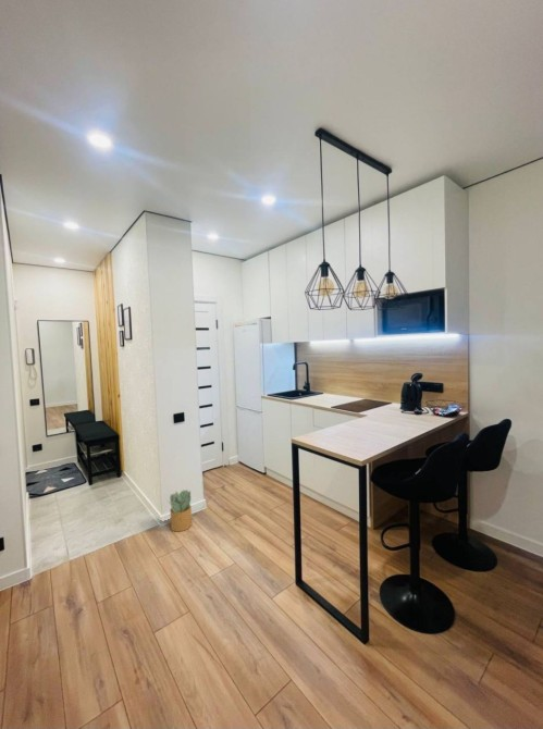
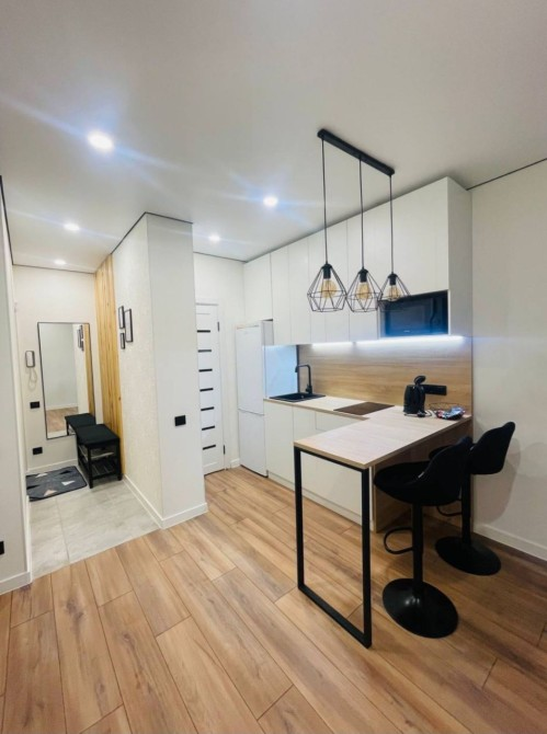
- potted plant [165,489,193,533]
